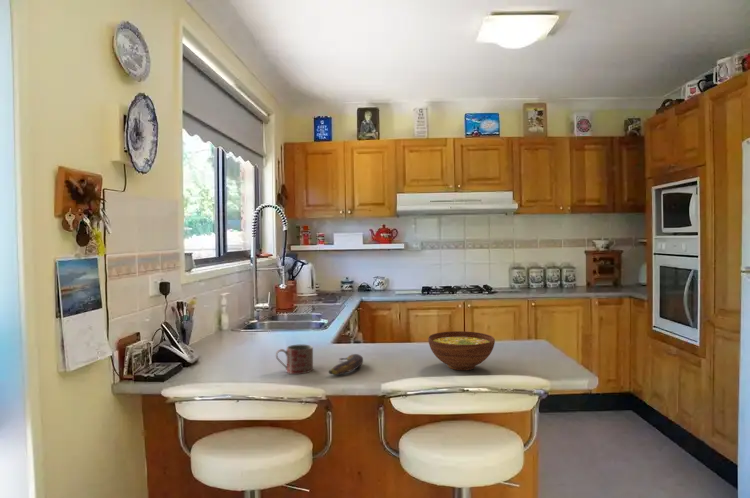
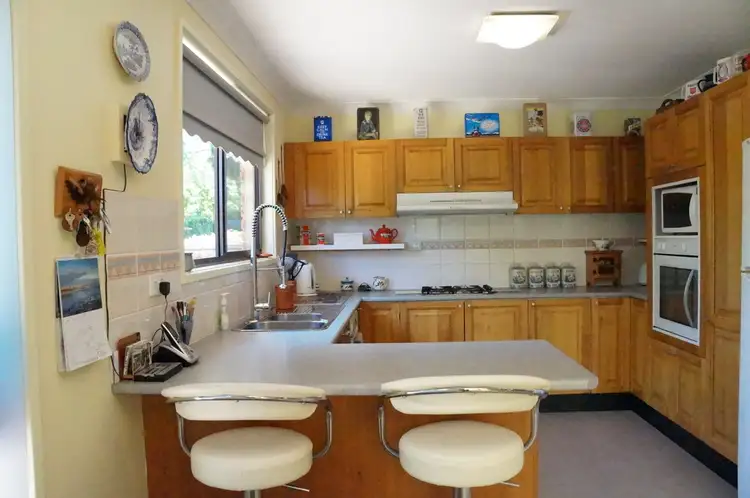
- banana [328,353,364,376]
- mug [275,343,314,375]
- bowl [427,330,496,371]
